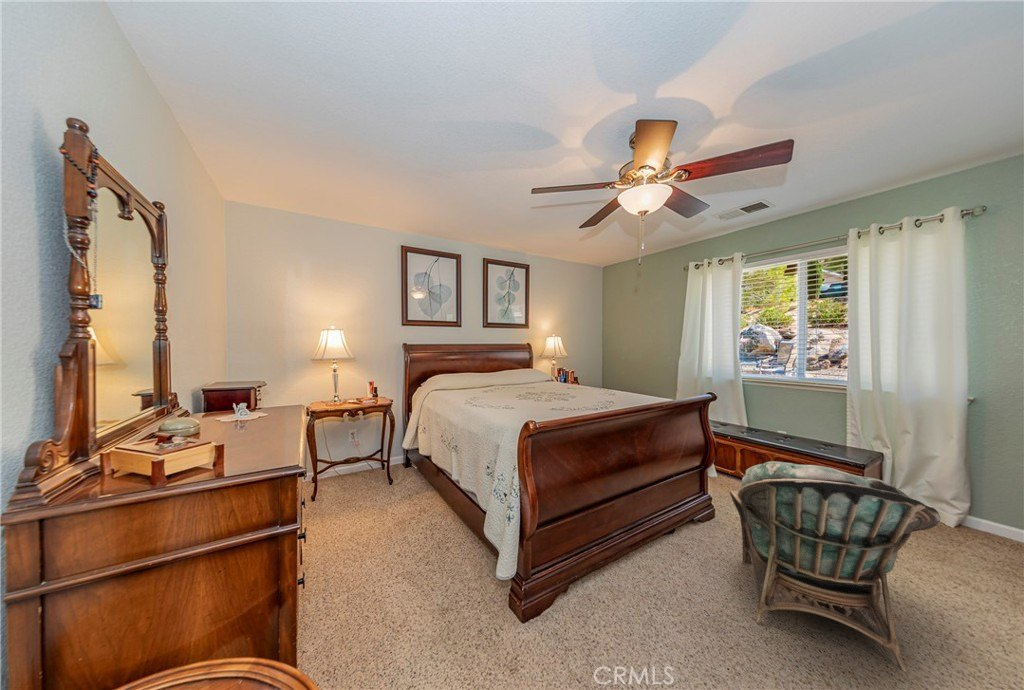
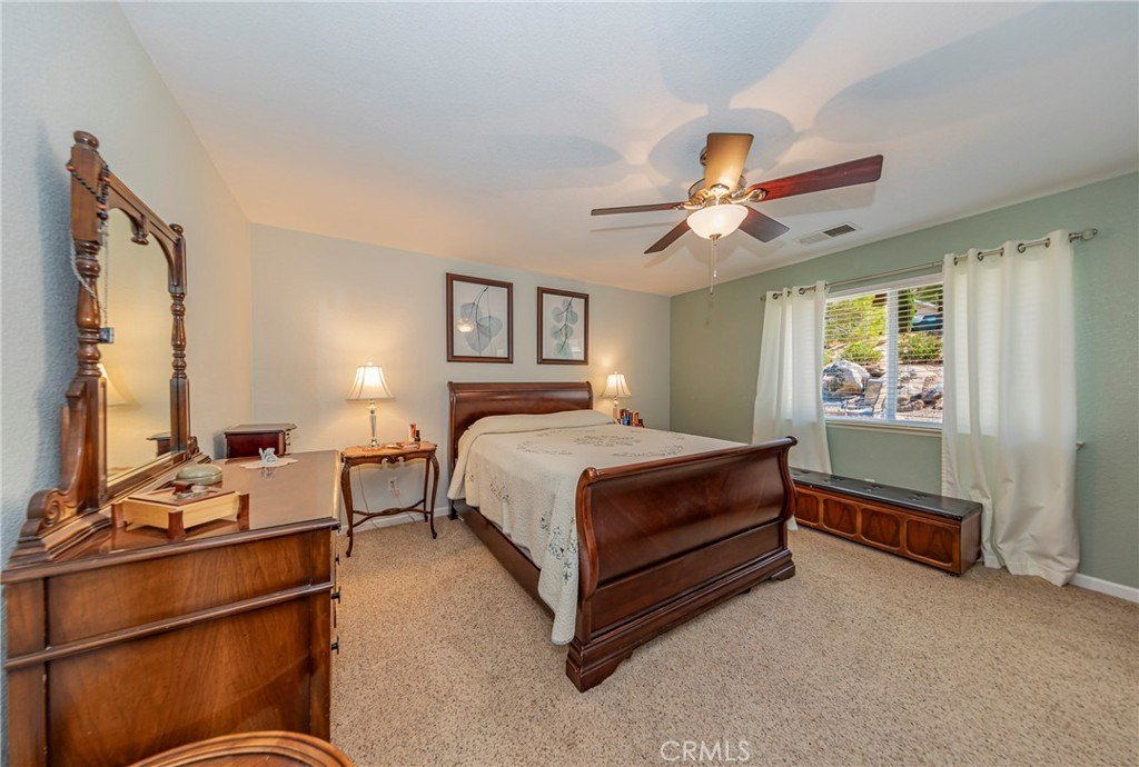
- armchair [729,460,941,673]
